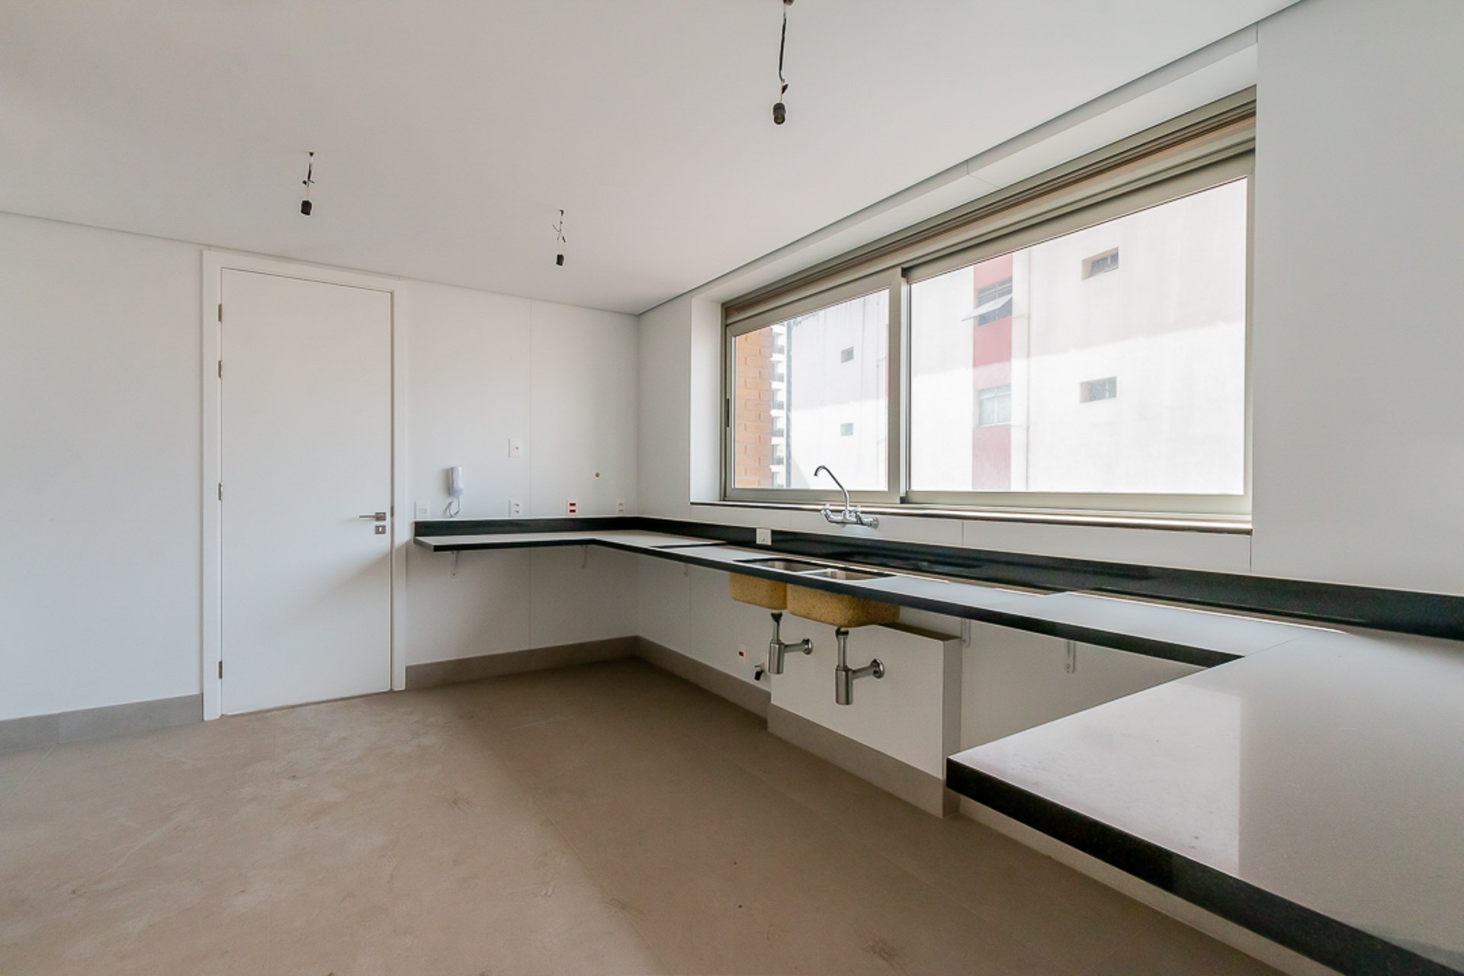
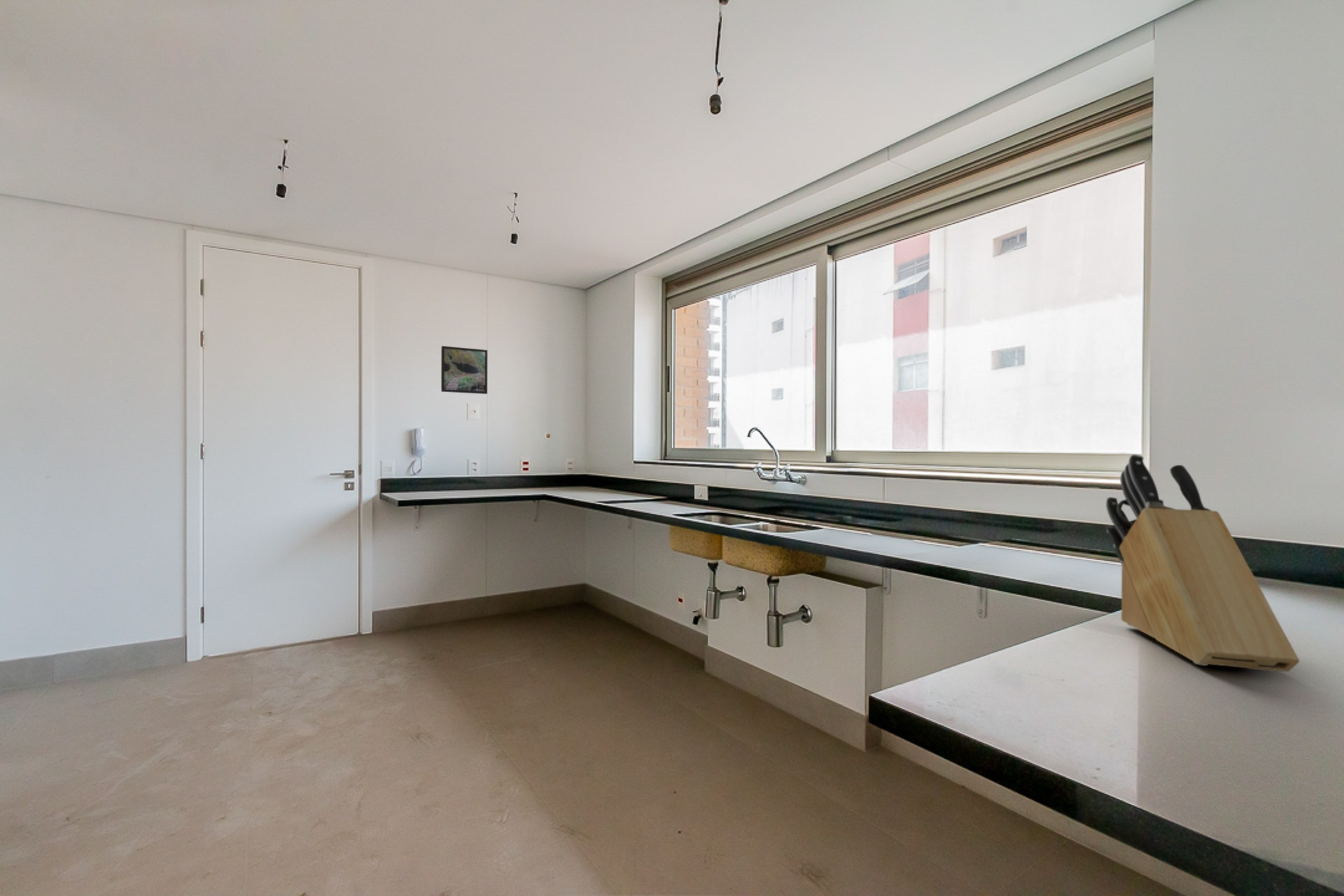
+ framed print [440,345,488,395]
+ knife block [1105,454,1300,673]
